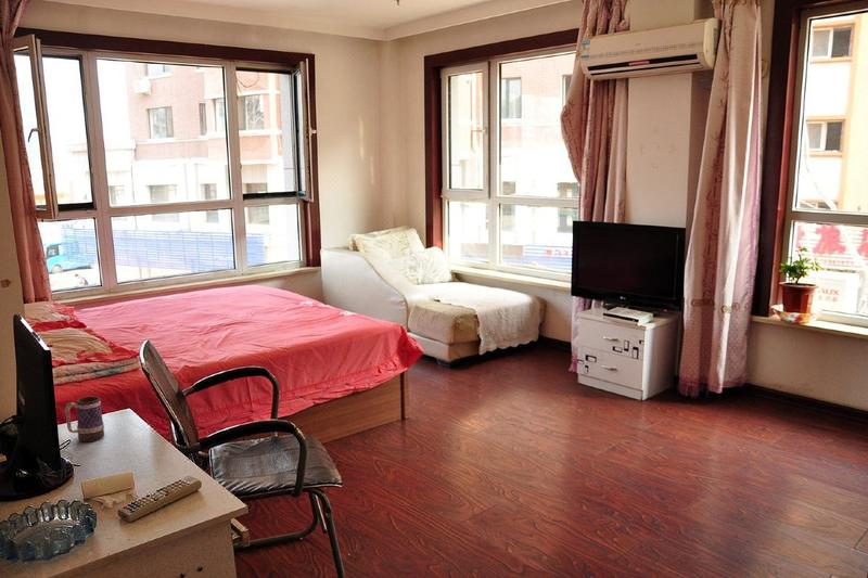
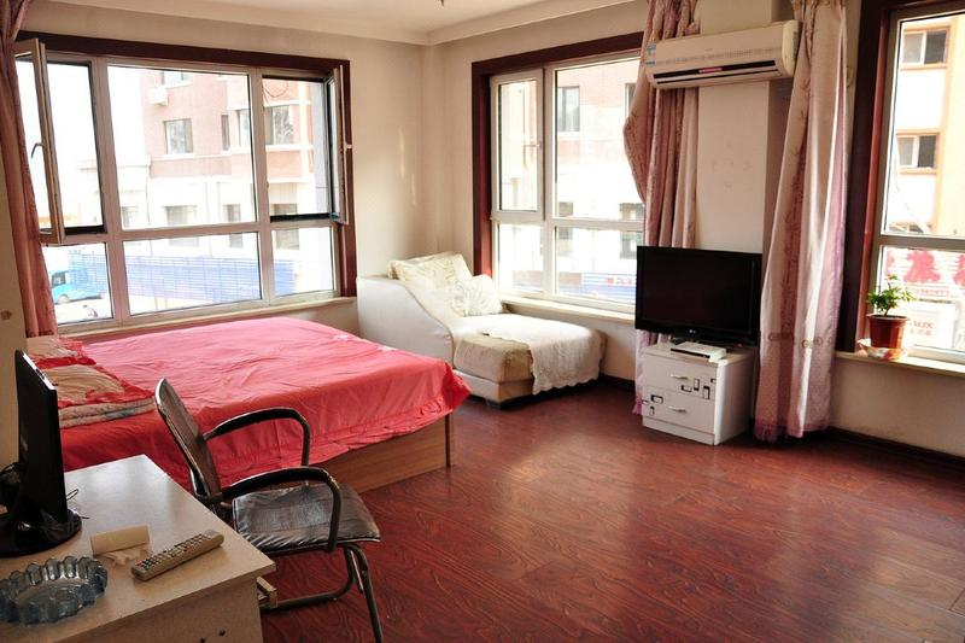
- mug [64,396,105,442]
